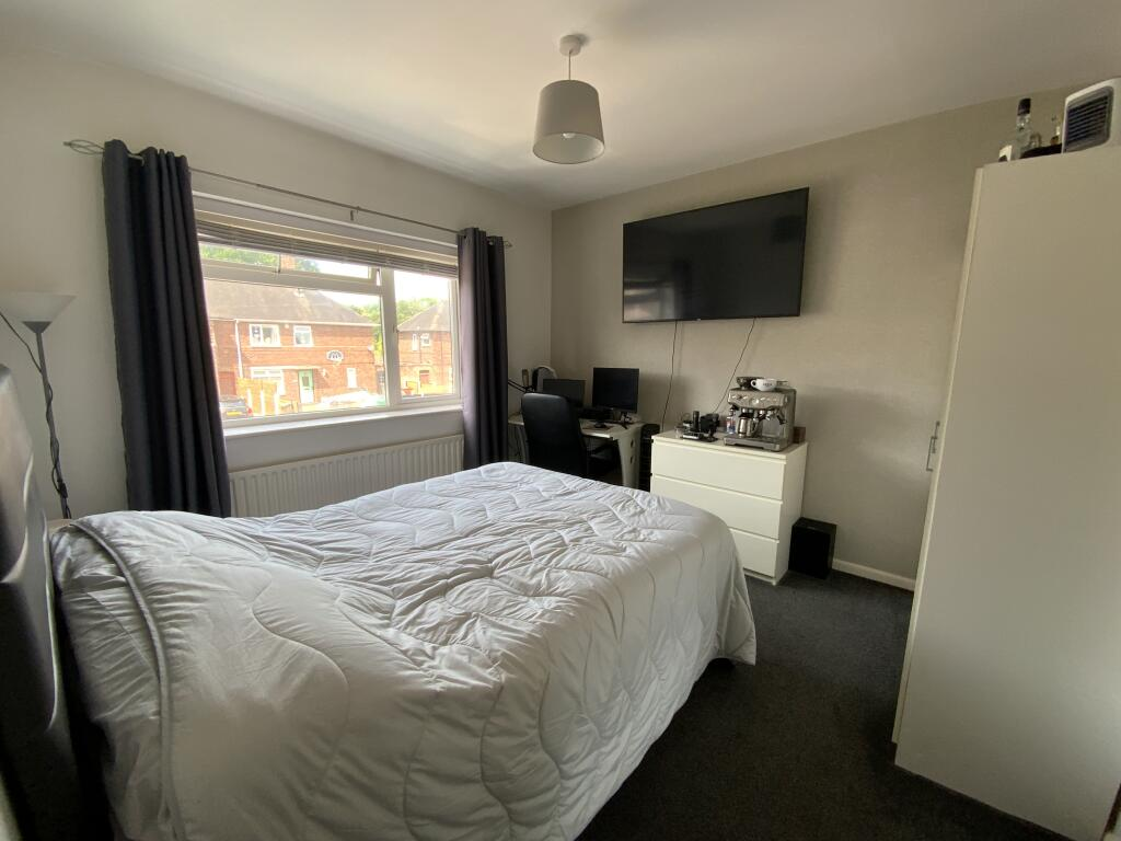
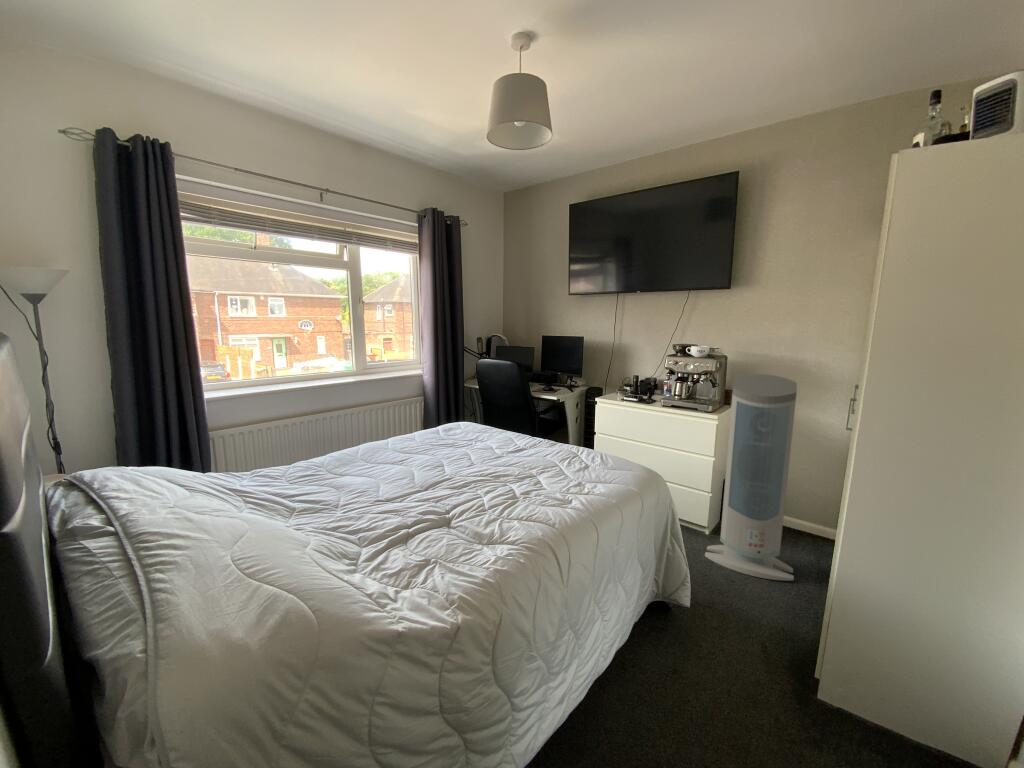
+ air purifier [704,373,798,582]
